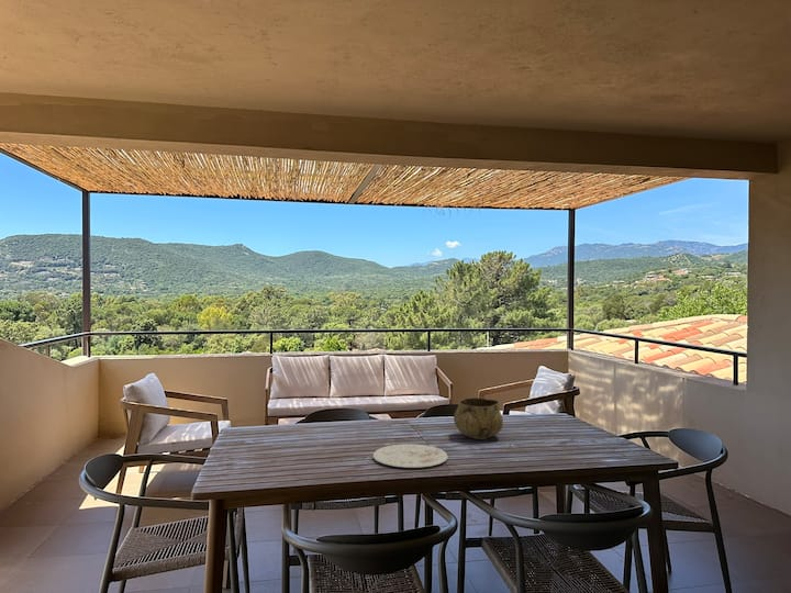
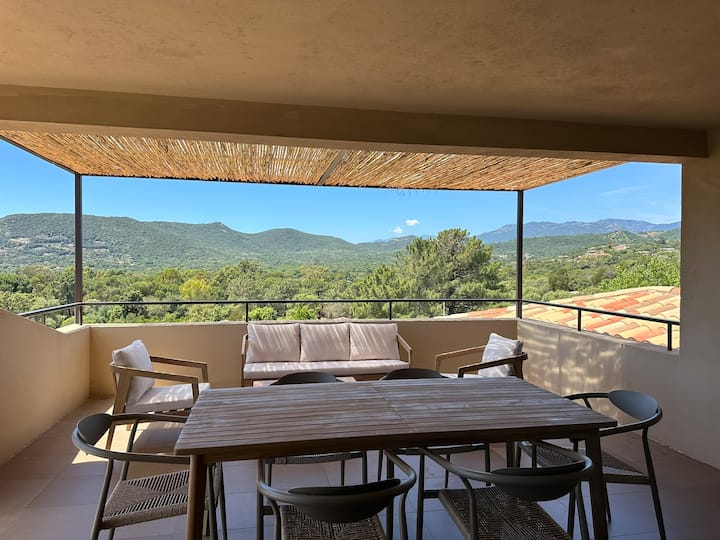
- plate [372,444,449,469]
- decorative bowl [453,396,504,440]
